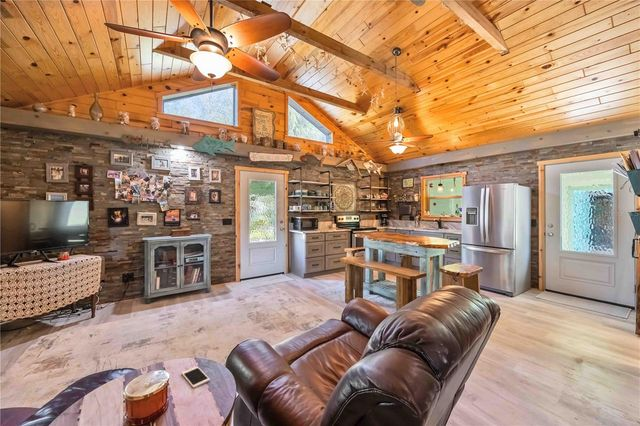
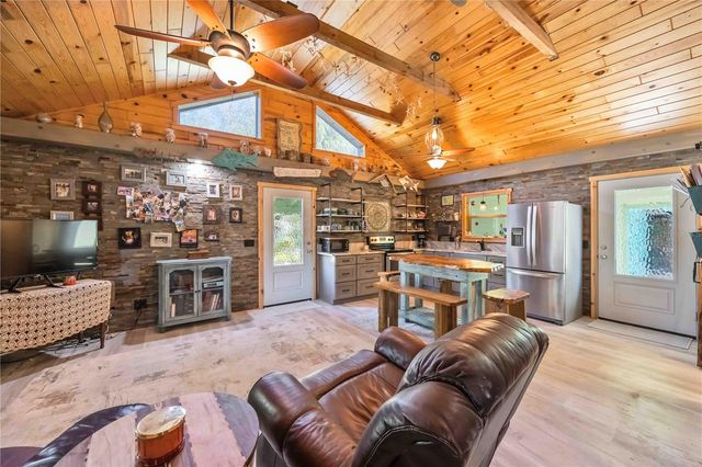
- cell phone [181,365,211,389]
